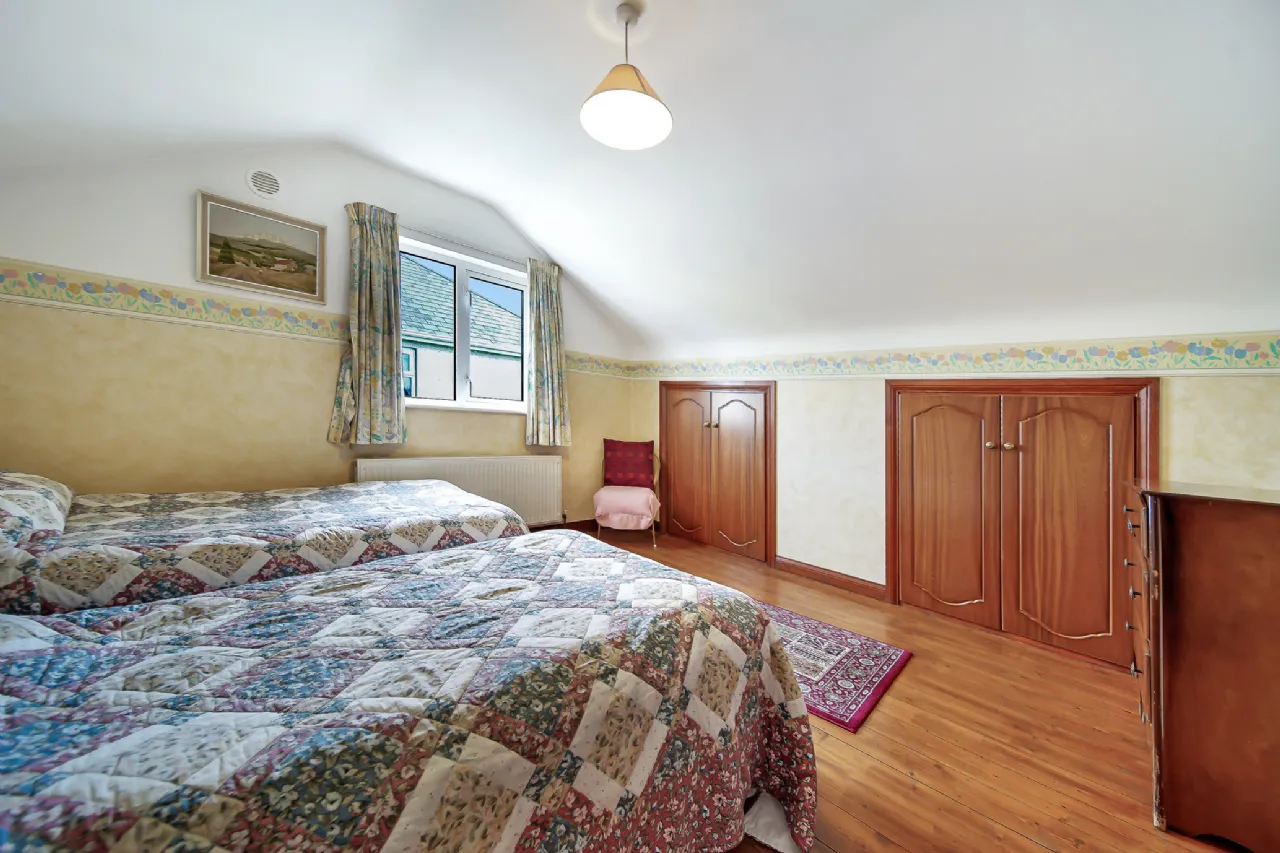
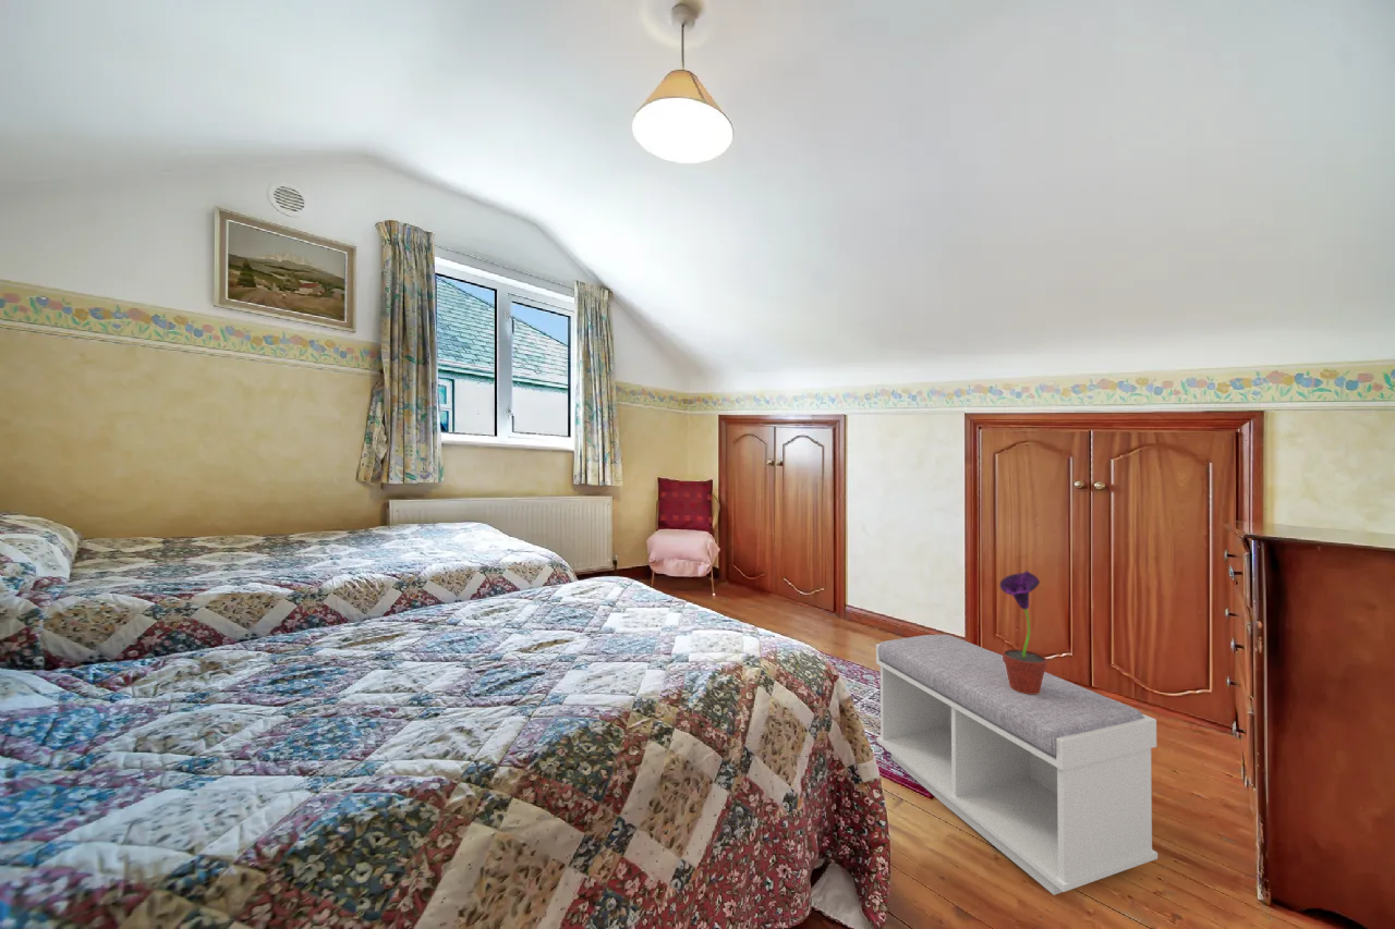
+ potted flower [998,570,1047,694]
+ bench [875,634,1159,896]
